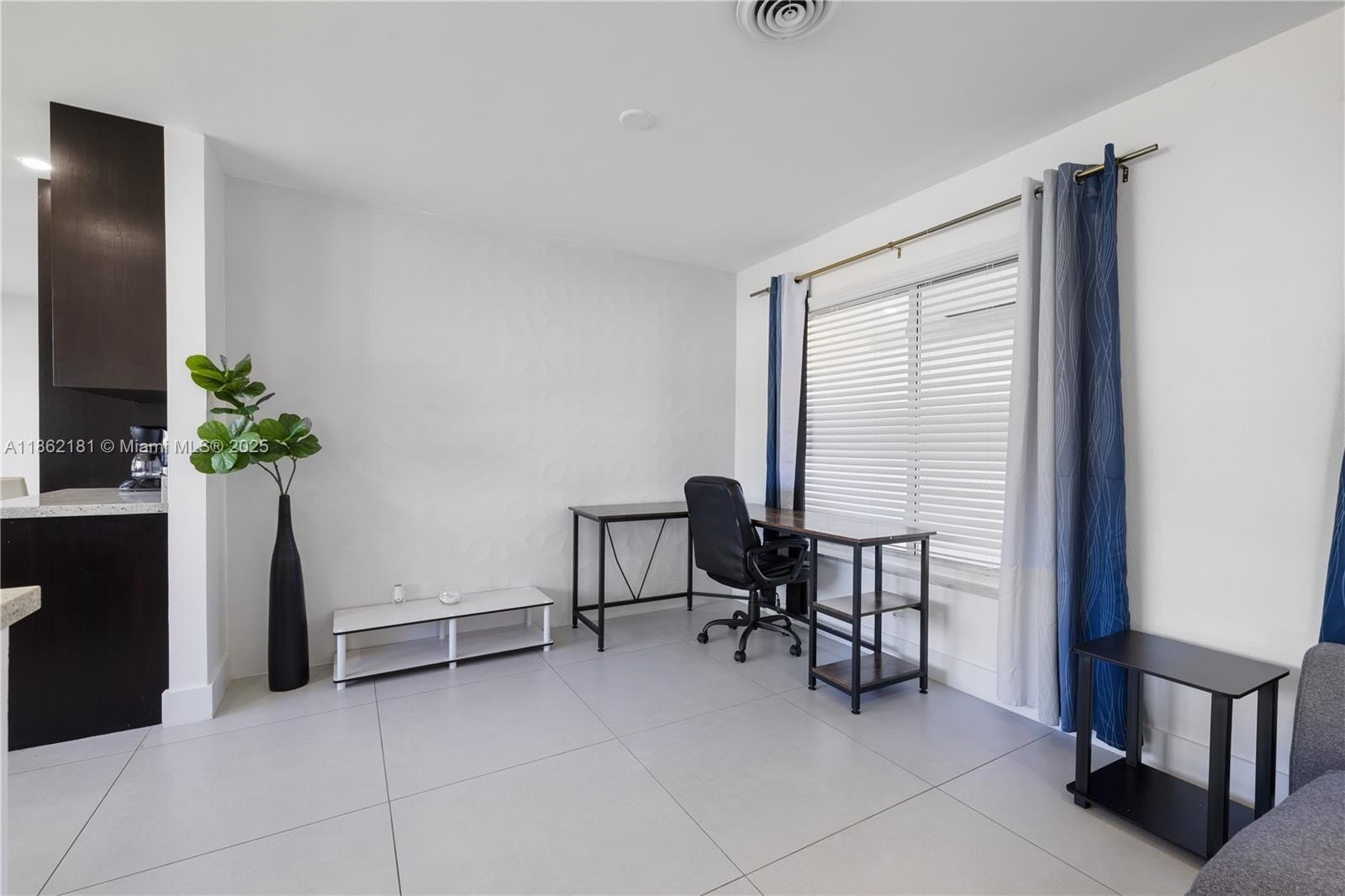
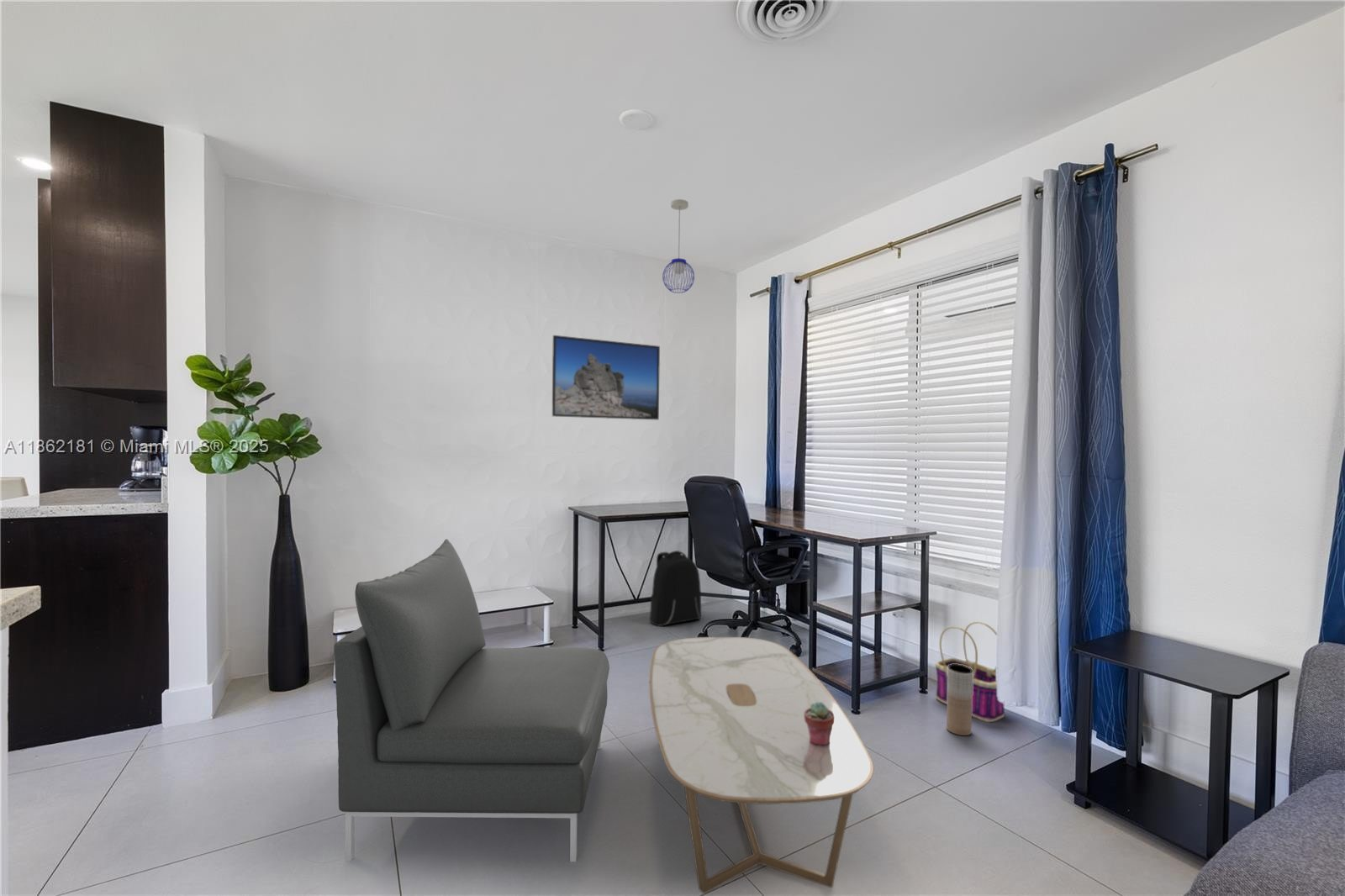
+ coffee table [649,636,874,894]
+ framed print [551,335,661,420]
+ armchair [333,538,610,862]
+ pendant light [662,198,695,294]
+ potted succulent [804,702,836,746]
+ backpack [649,550,702,627]
+ basket [934,621,1005,723]
+ vase [946,664,973,736]
